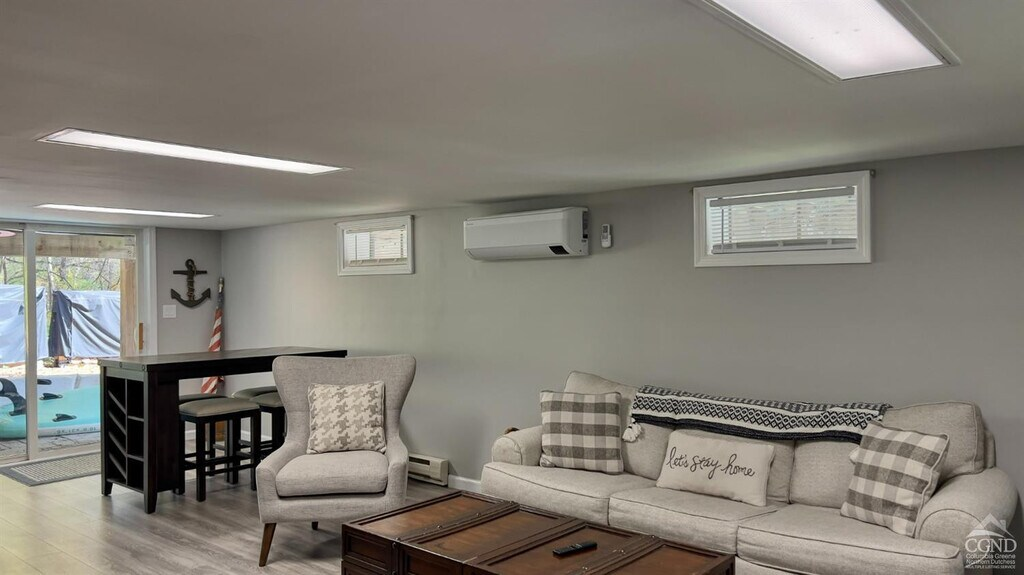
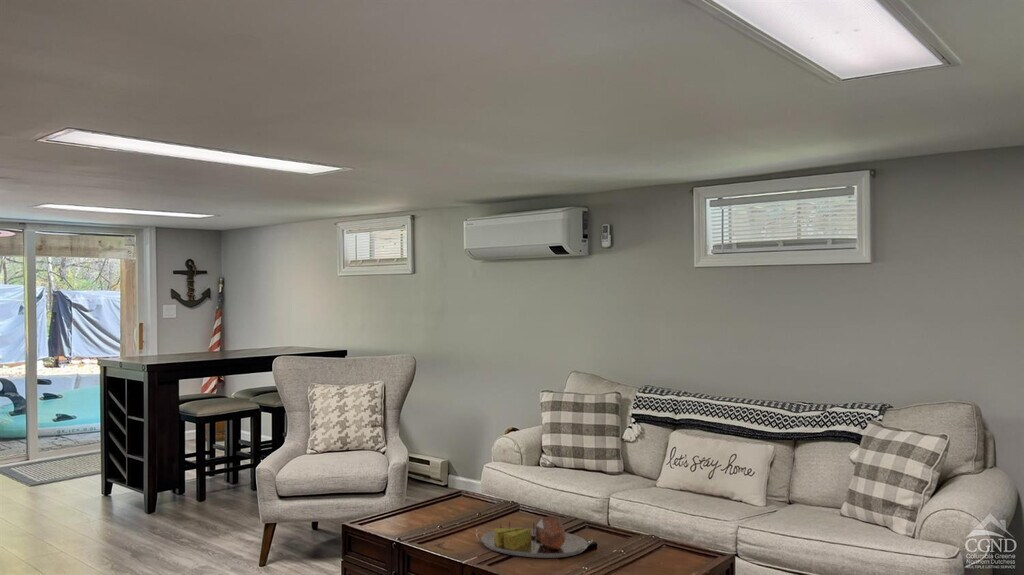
+ serving tray [475,515,594,559]
